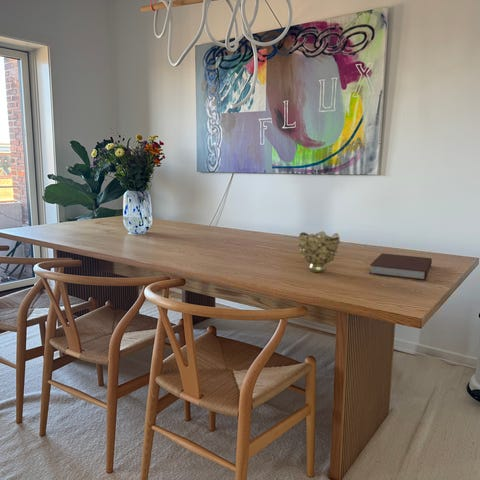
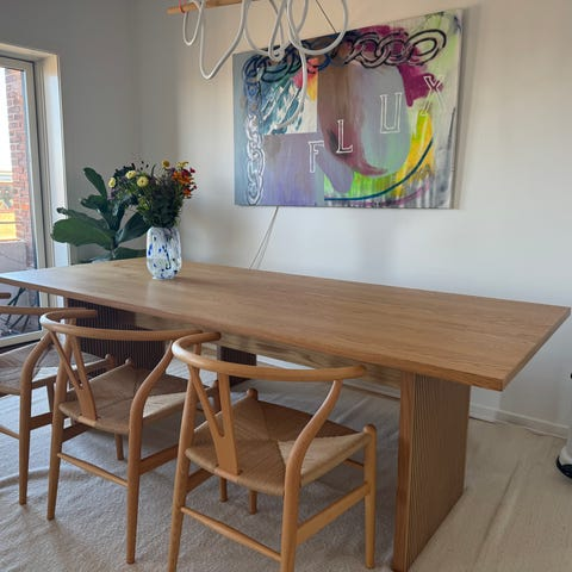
- notebook [369,252,433,281]
- decorative bowl [296,231,341,273]
